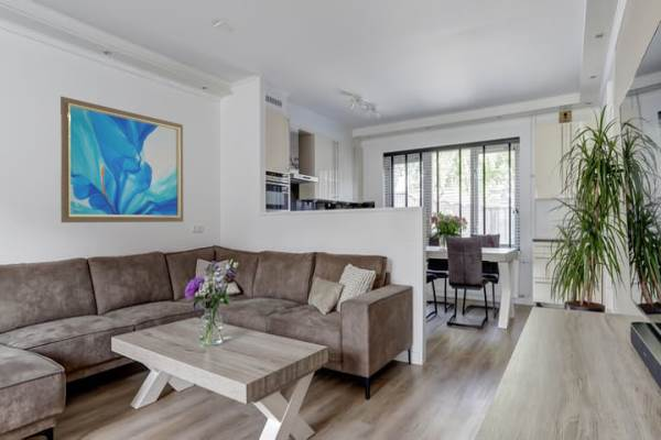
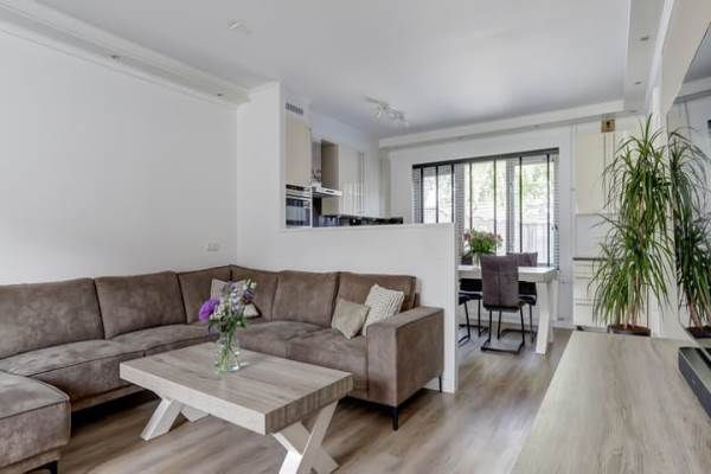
- wall art [59,95,184,223]
